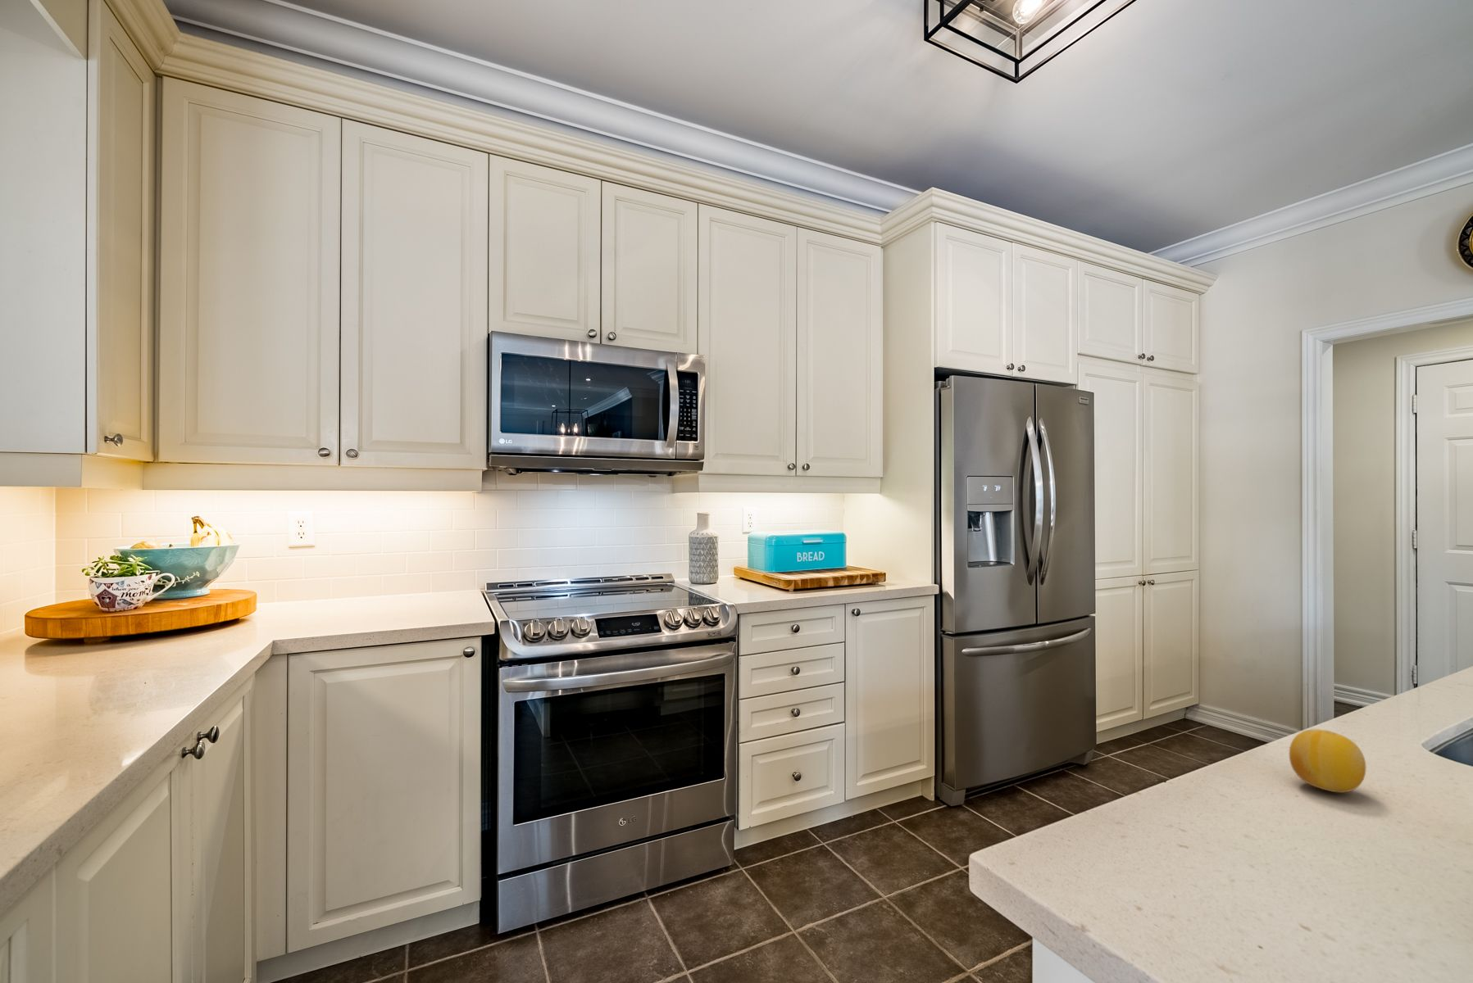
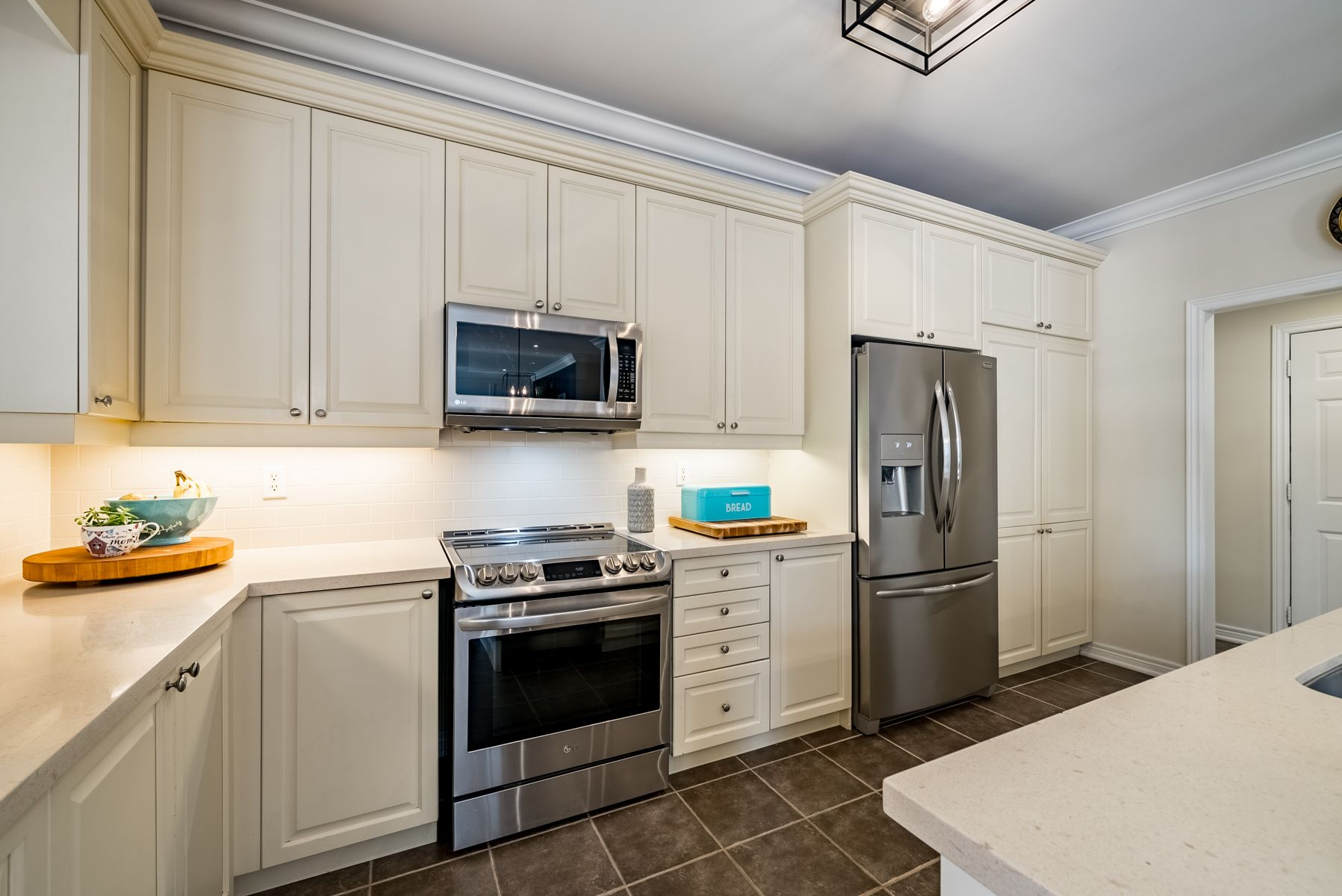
- fruit [1289,728,1367,794]
